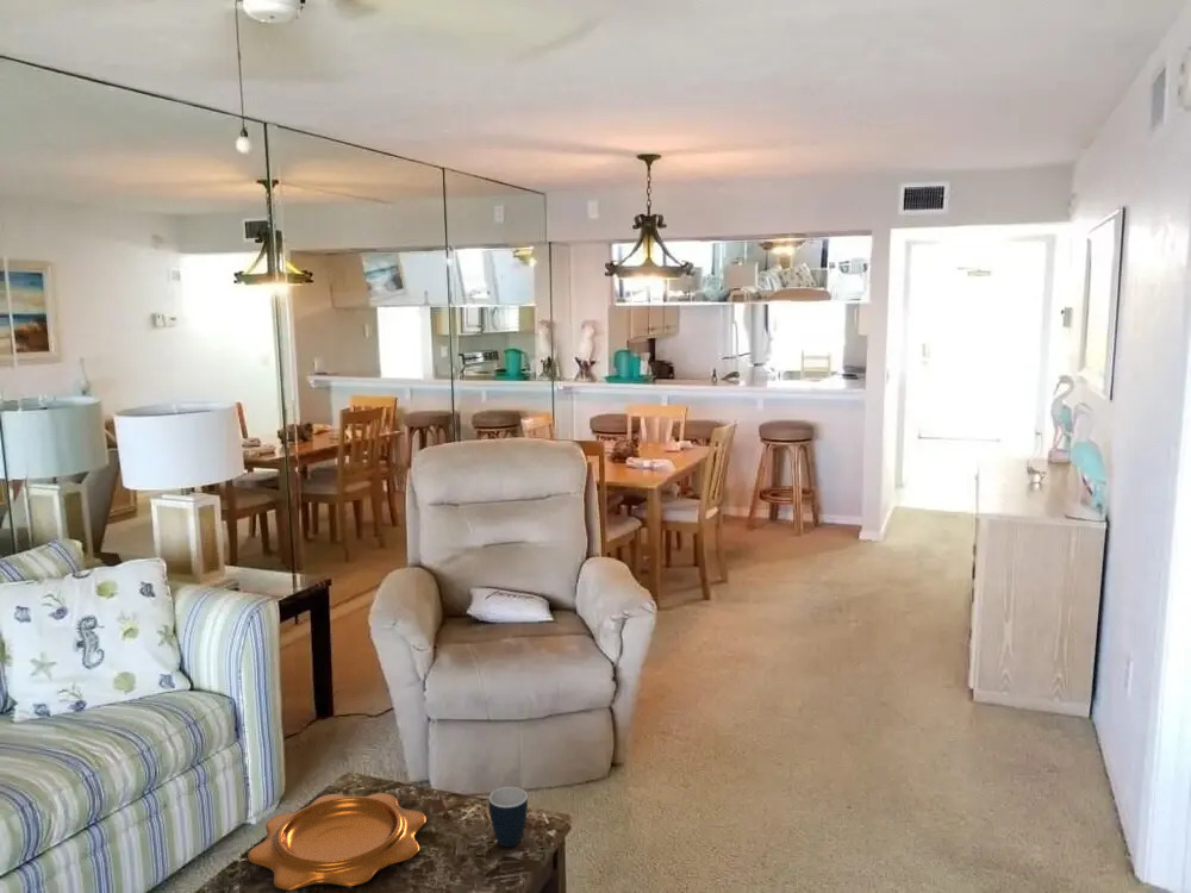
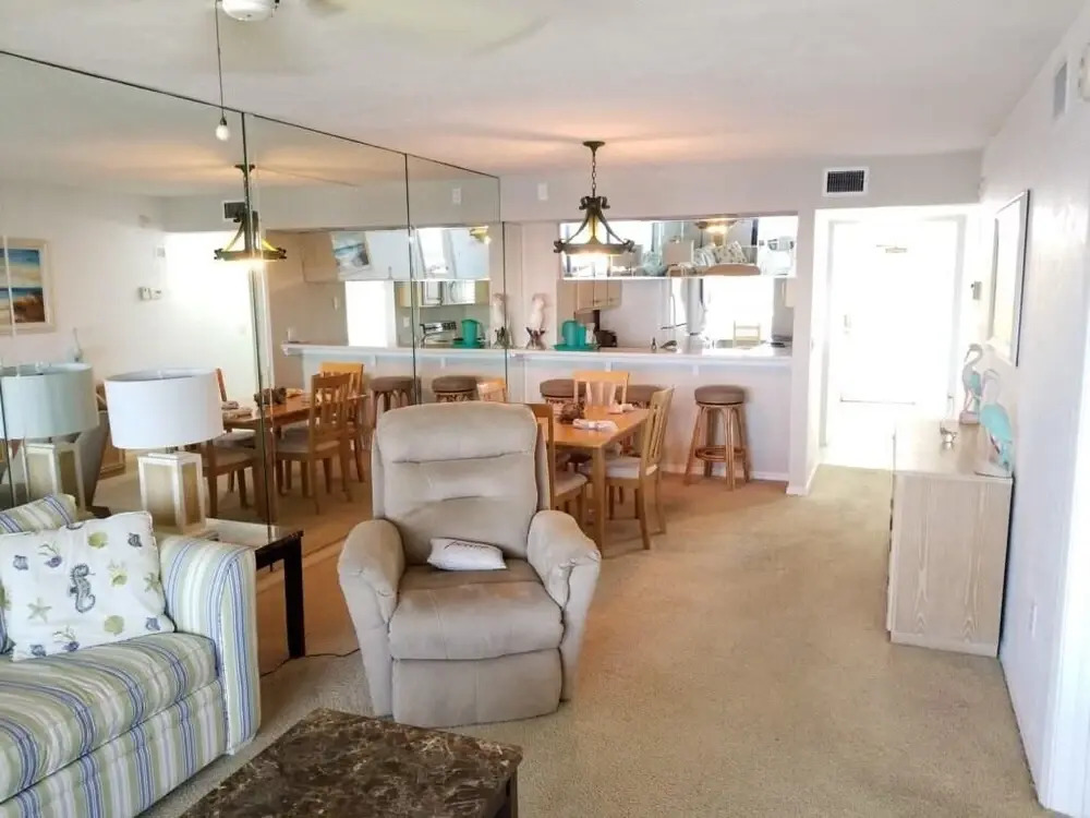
- mug [488,786,529,848]
- decorative bowl [247,792,428,891]
